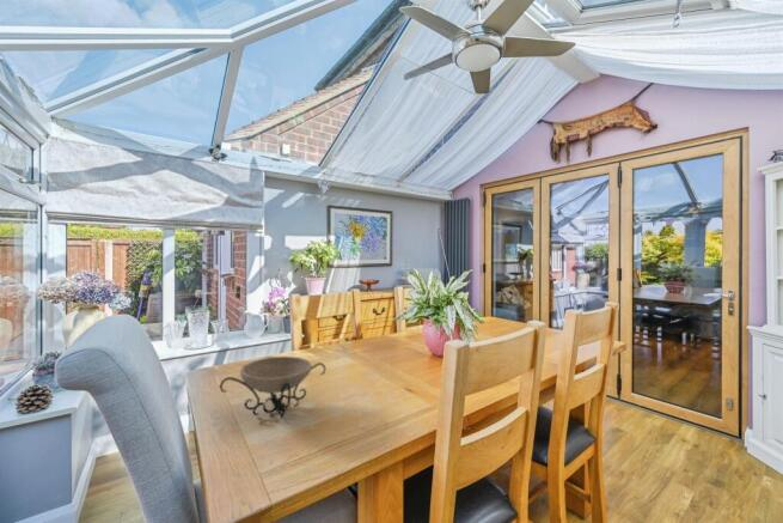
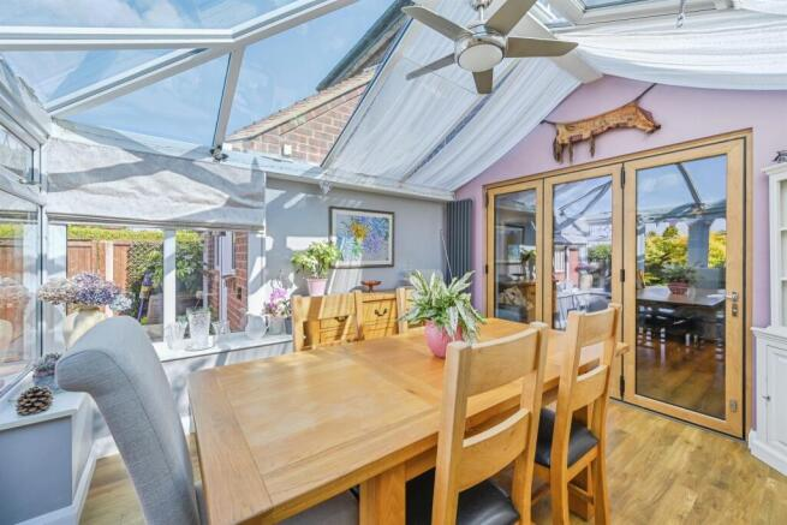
- decorative bowl [219,355,328,420]
